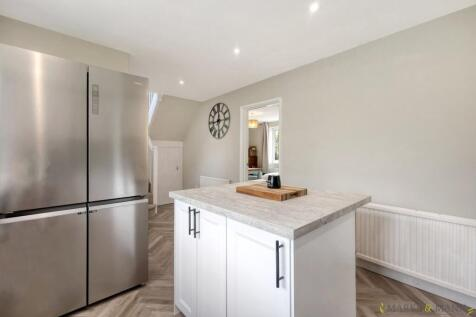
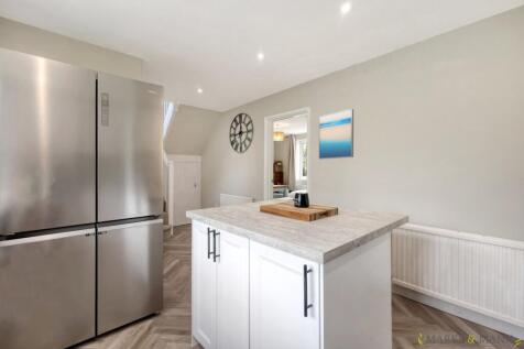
+ wall art [318,108,354,160]
